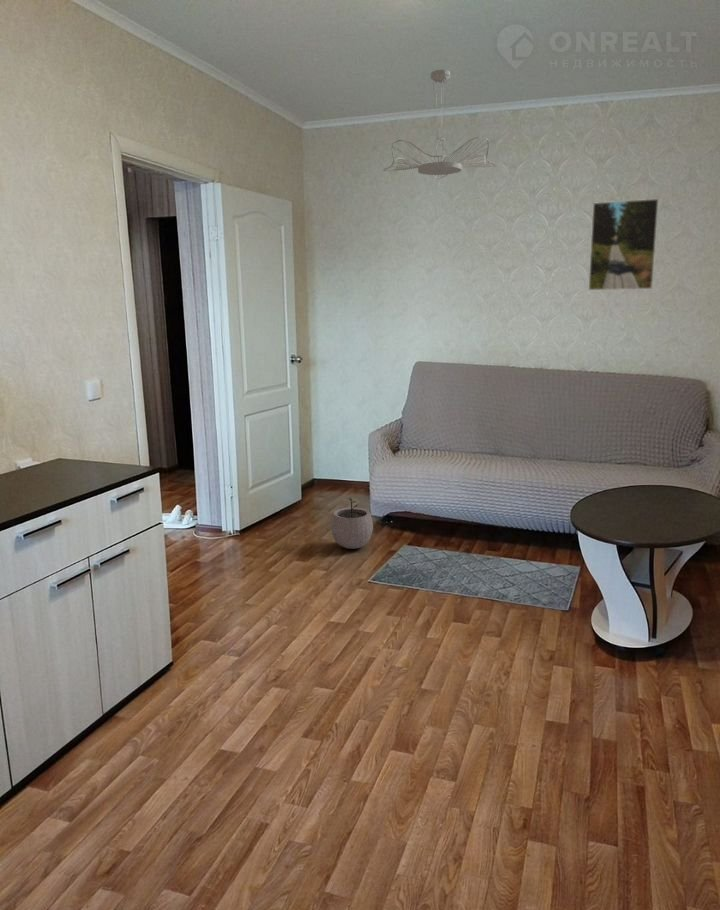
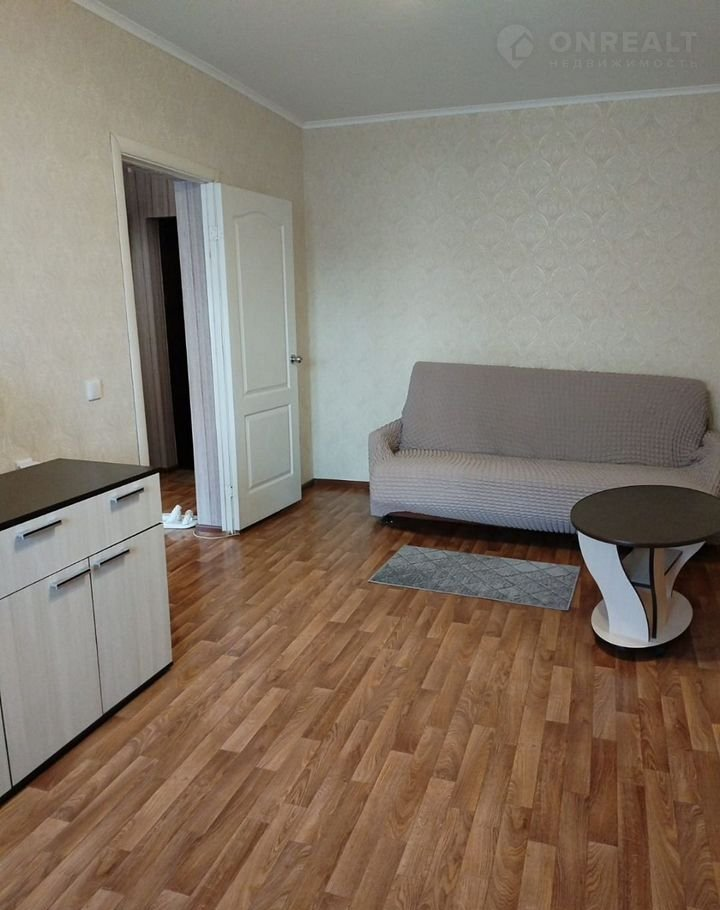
- plant pot [330,497,374,550]
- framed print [588,198,660,291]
- ceiling light fixture [383,69,498,179]
